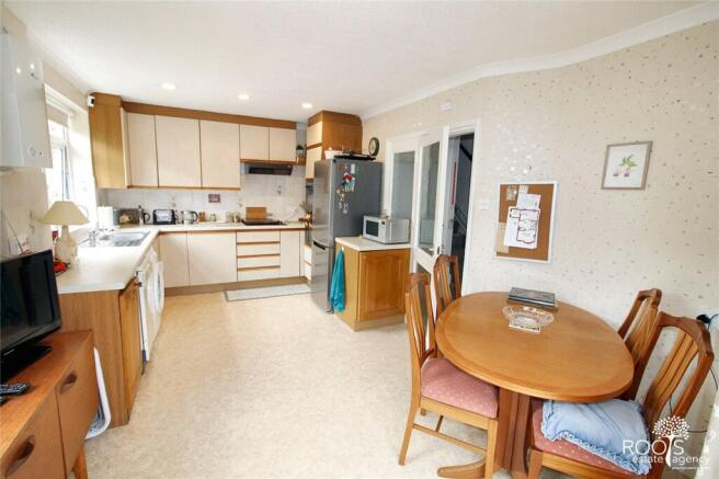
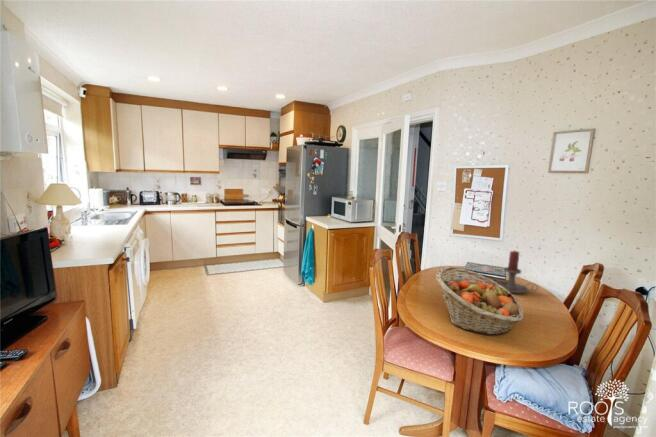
+ candle holder [496,250,539,295]
+ fruit basket [435,266,525,336]
